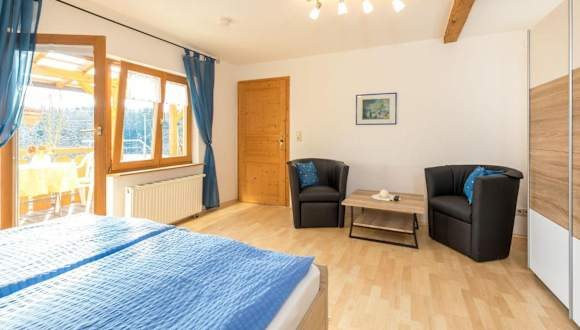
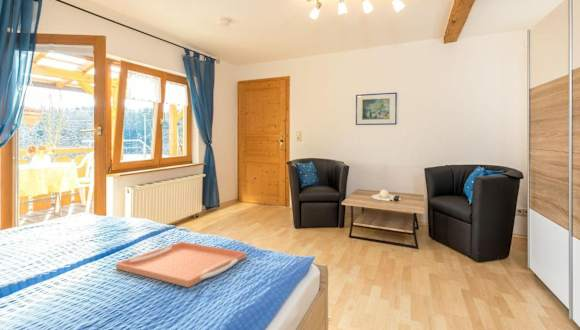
+ serving tray [115,241,247,288]
